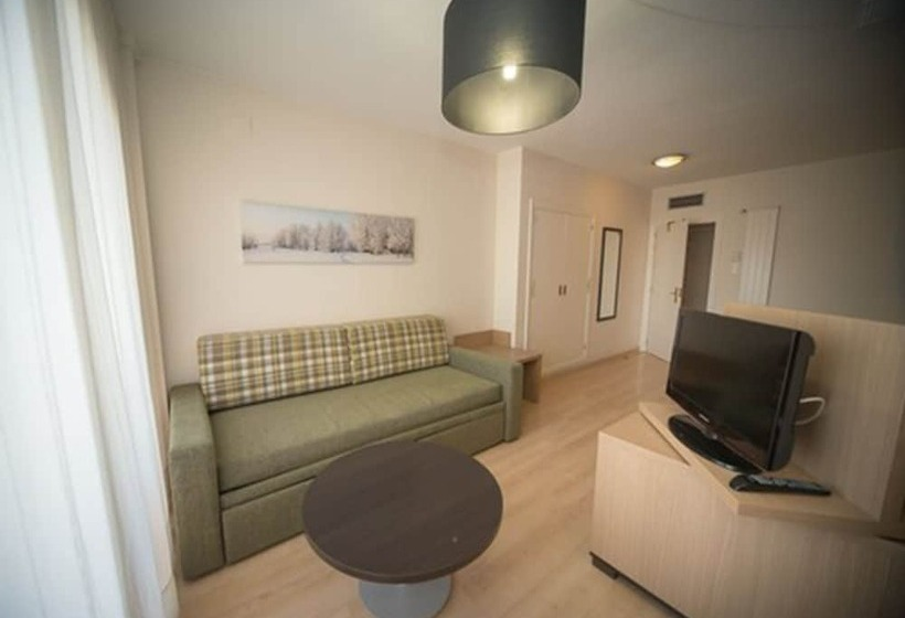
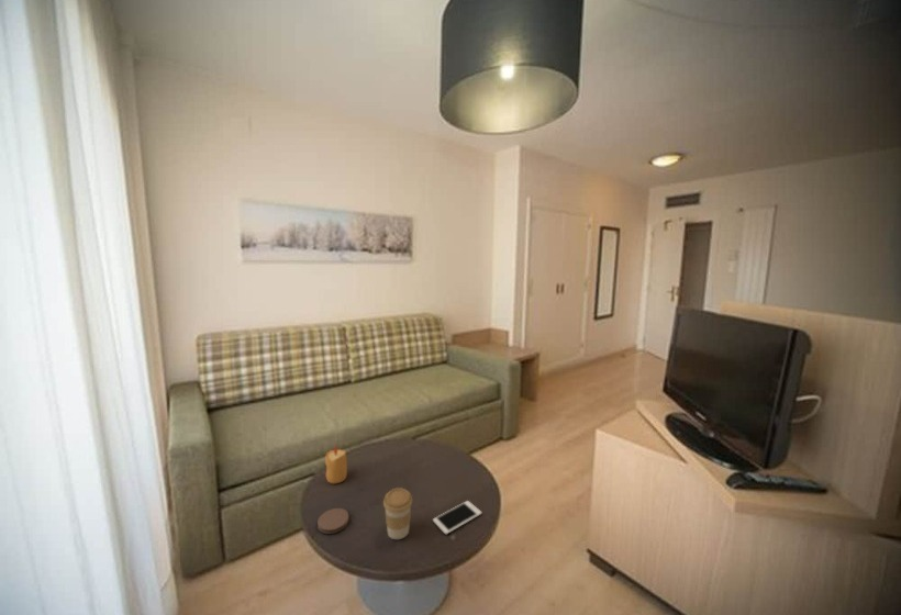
+ cell phone [432,500,482,536]
+ coaster [316,507,351,535]
+ coffee cup [382,487,413,540]
+ candle [324,443,348,484]
